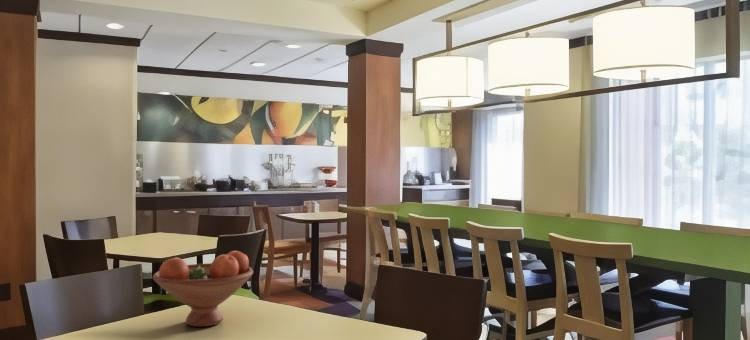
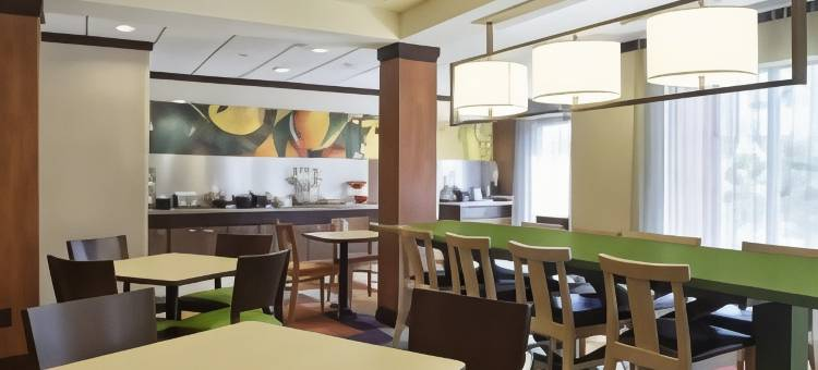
- fruit bowl [152,250,254,328]
